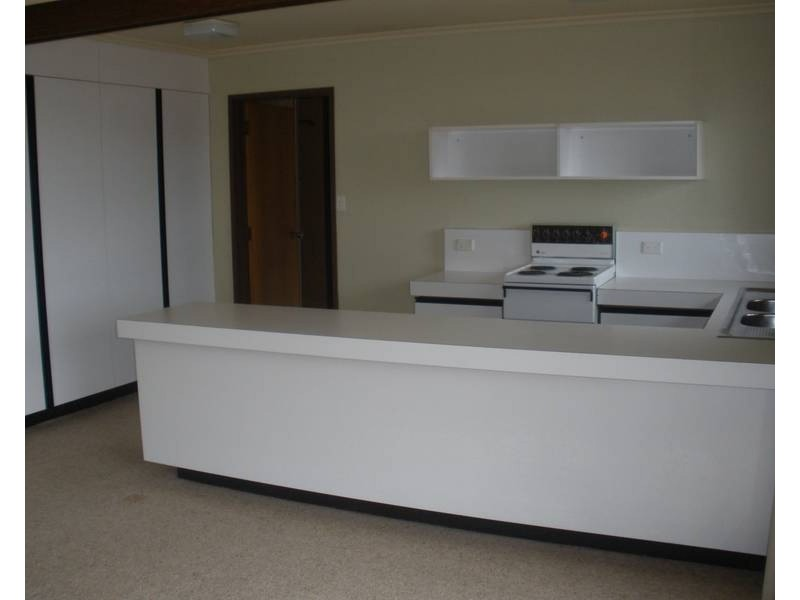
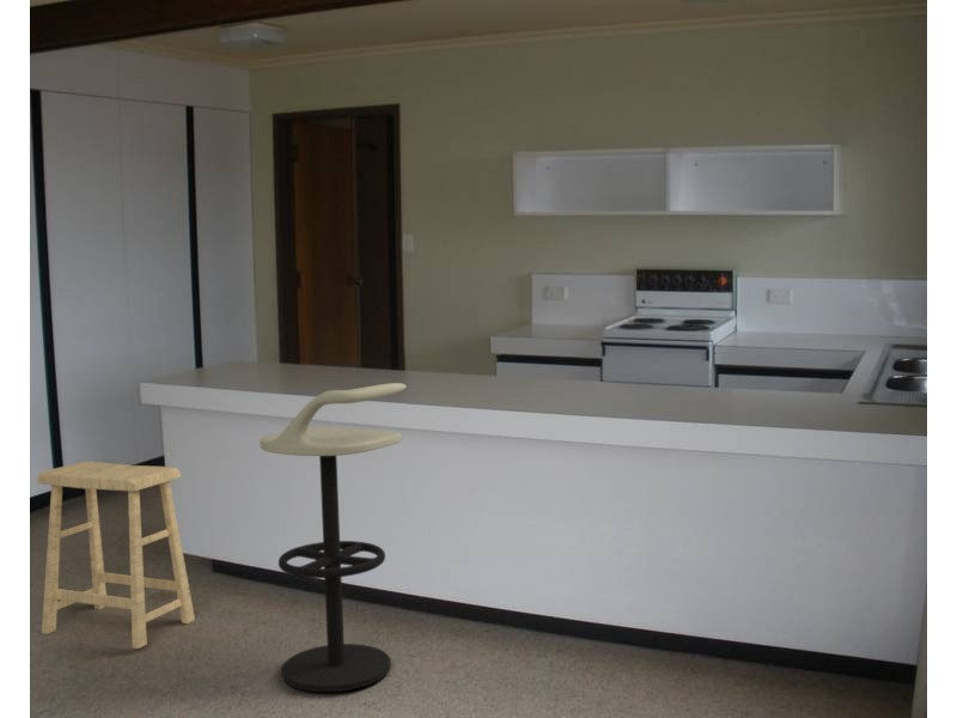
+ bar stool [258,382,408,693]
+ stool [36,461,196,650]
